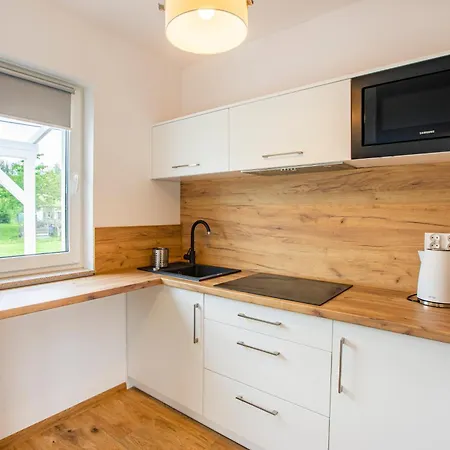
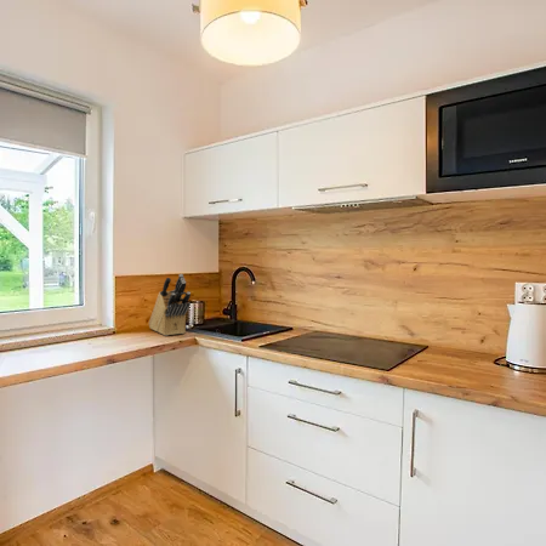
+ knife block [148,273,192,337]
